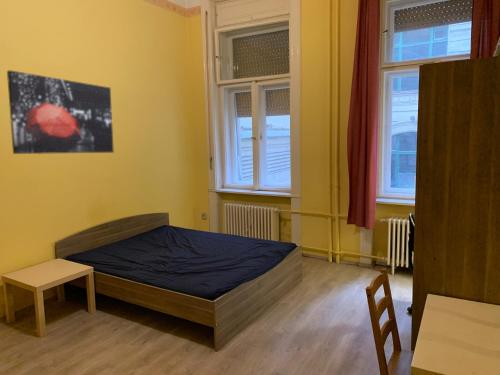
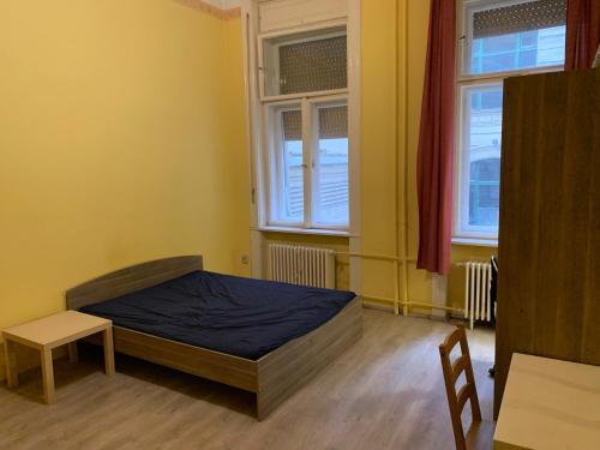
- wall art [6,69,115,155]
